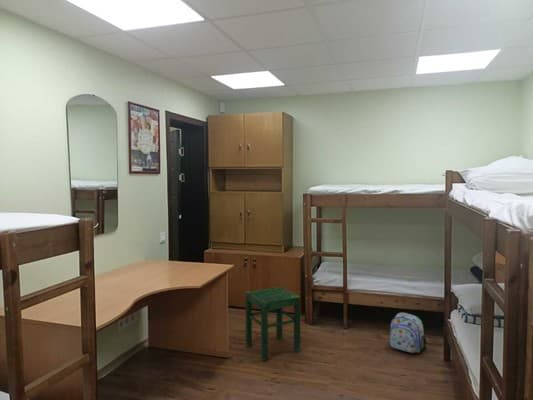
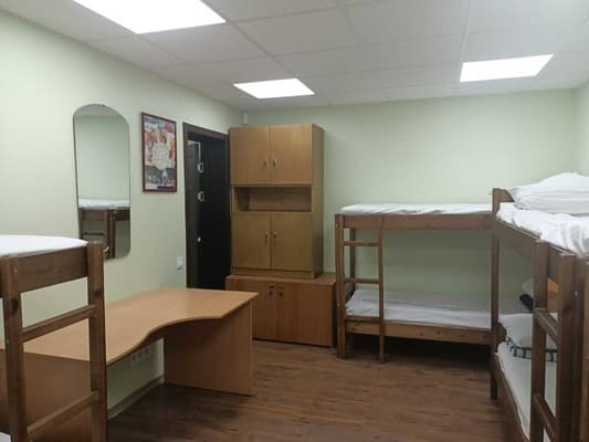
- stool [245,286,301,362]
- backpack [388,311,428,354]
